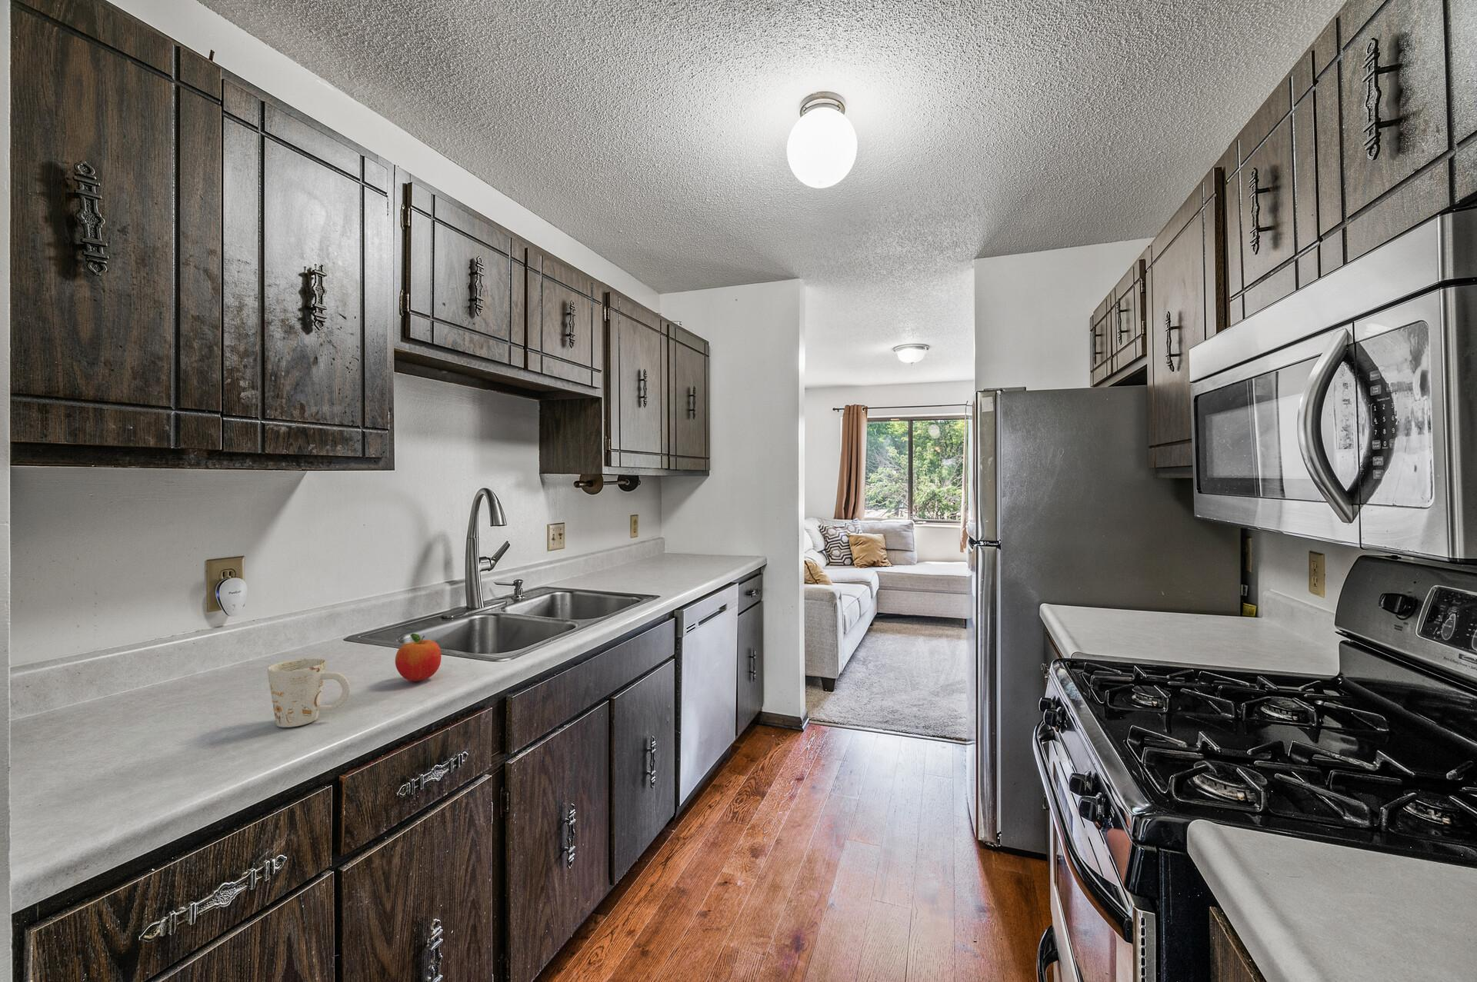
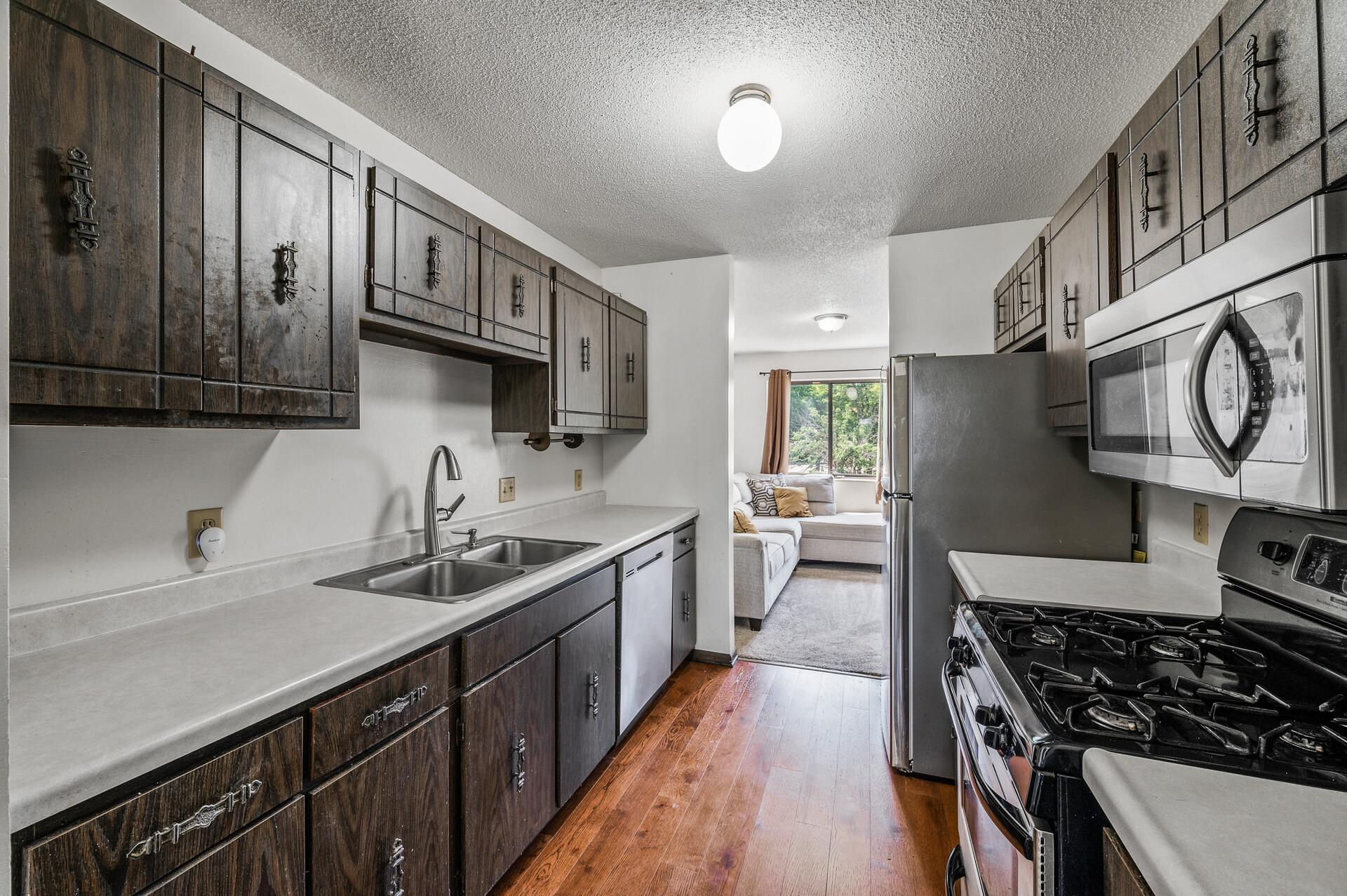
- fruit [395,632,442,682]
- mug [266,658,351,728]
